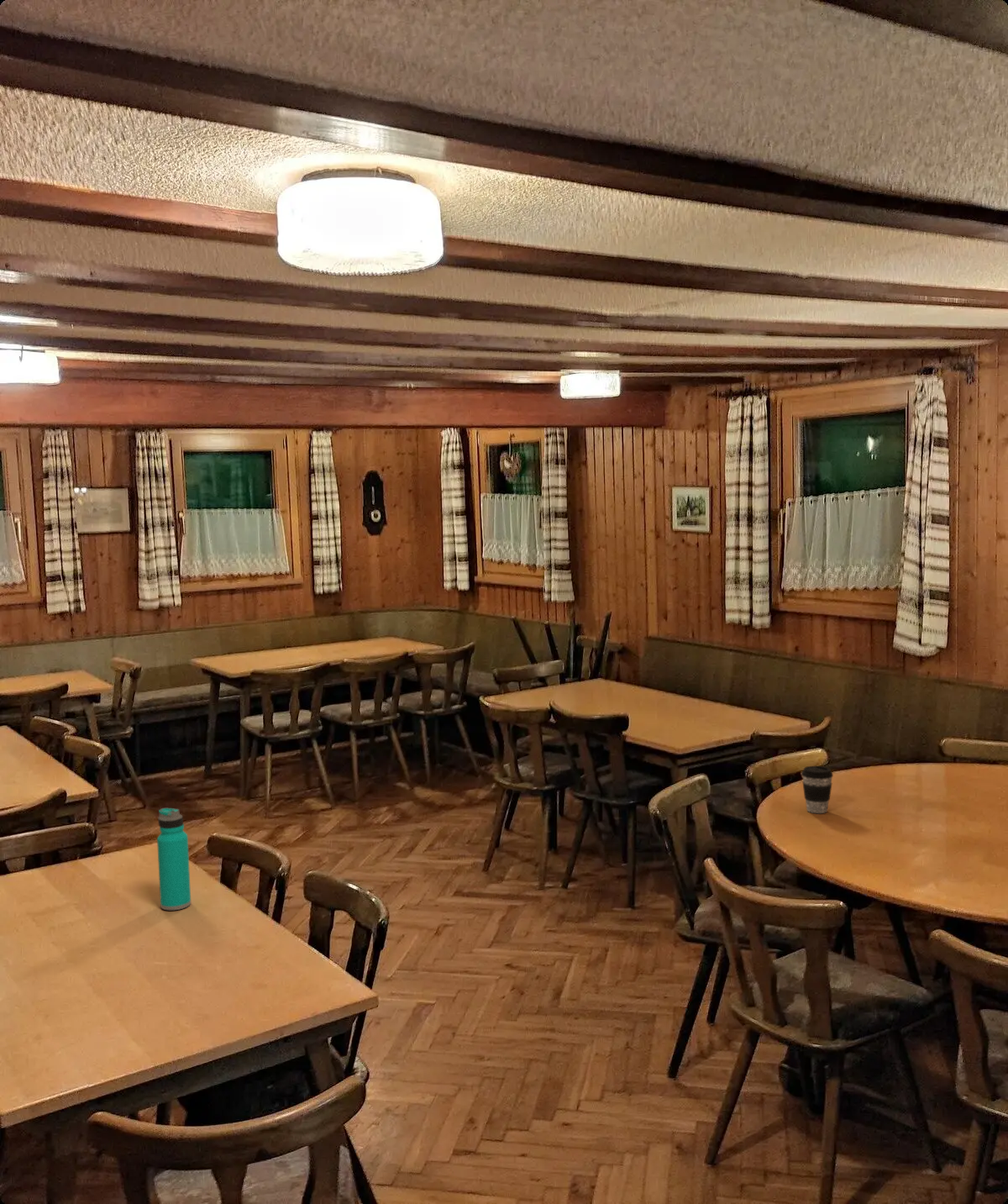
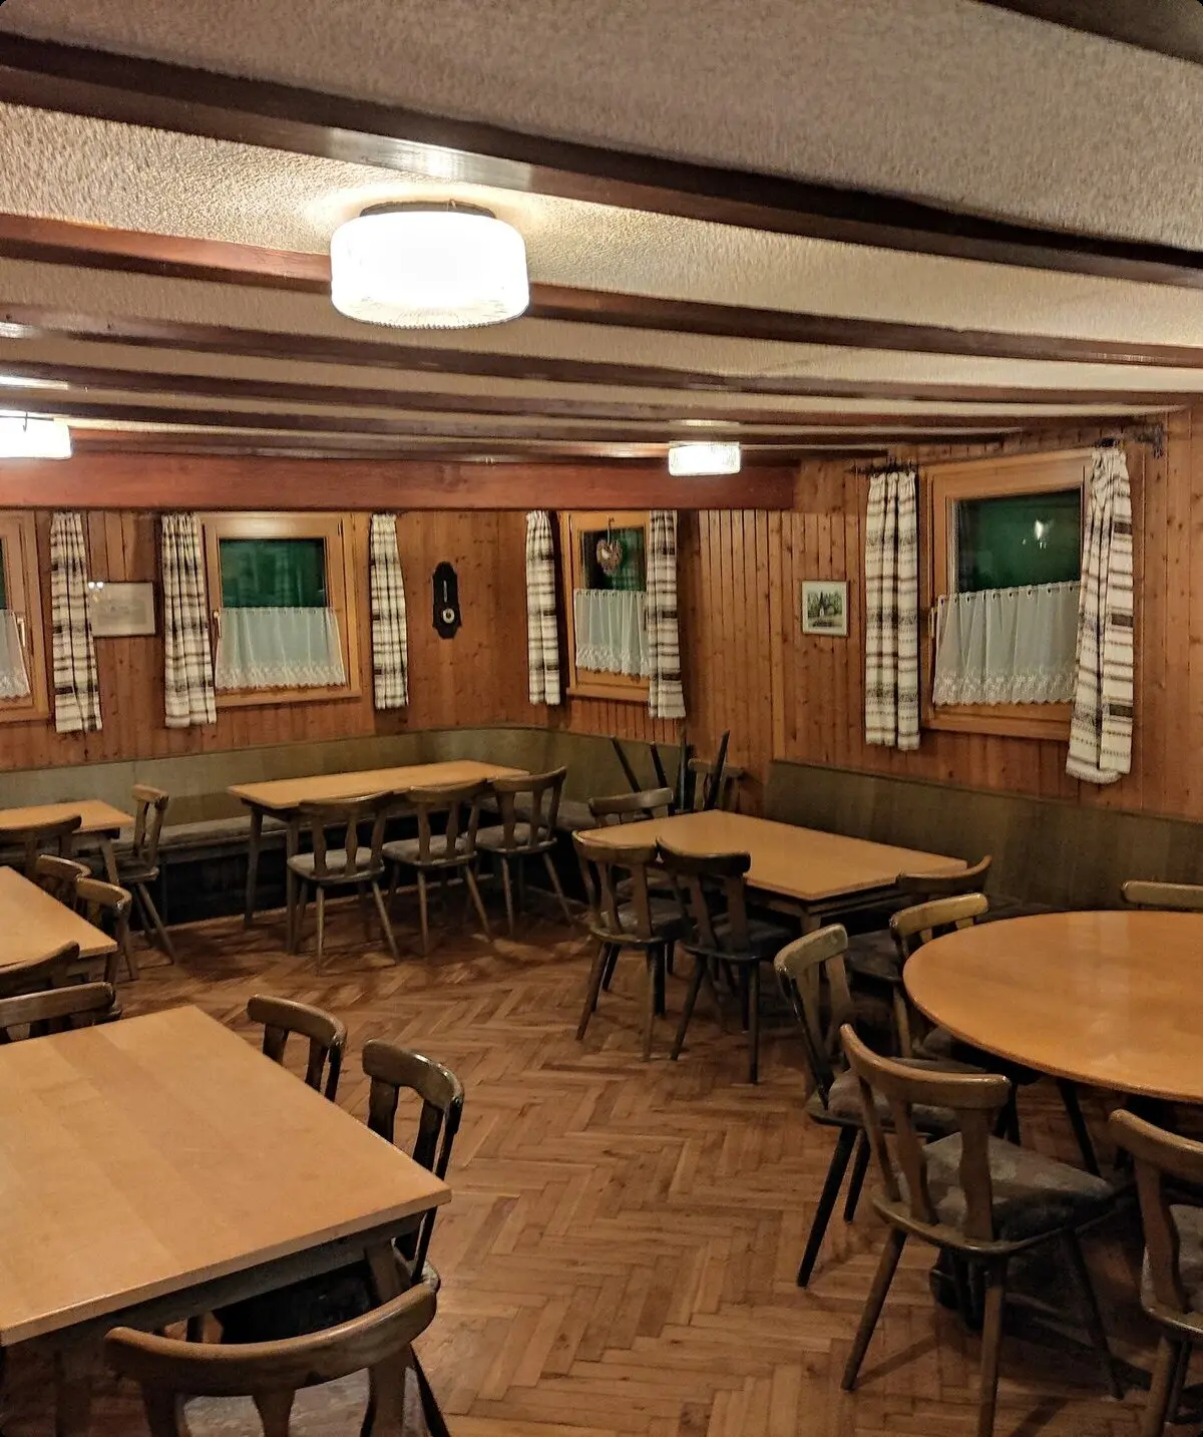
- coffee cup [801,765,834,814]
- water bottle [156,807,192,911]
